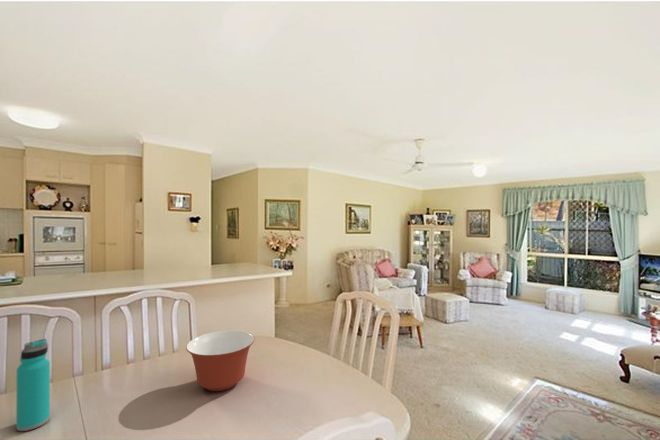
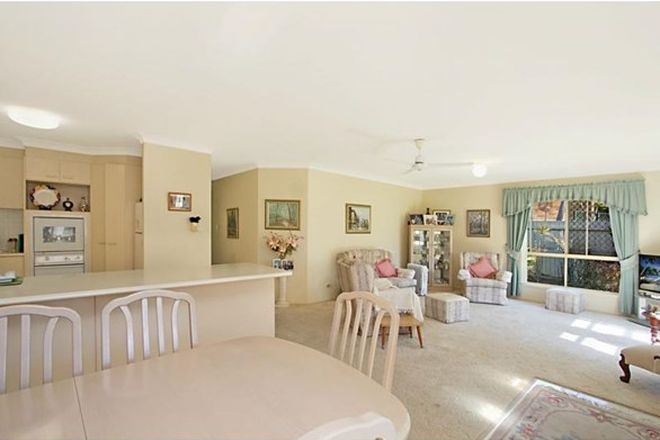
- water bottle [15,338,51,432]
- mixing bowl [185,330,255,392]
